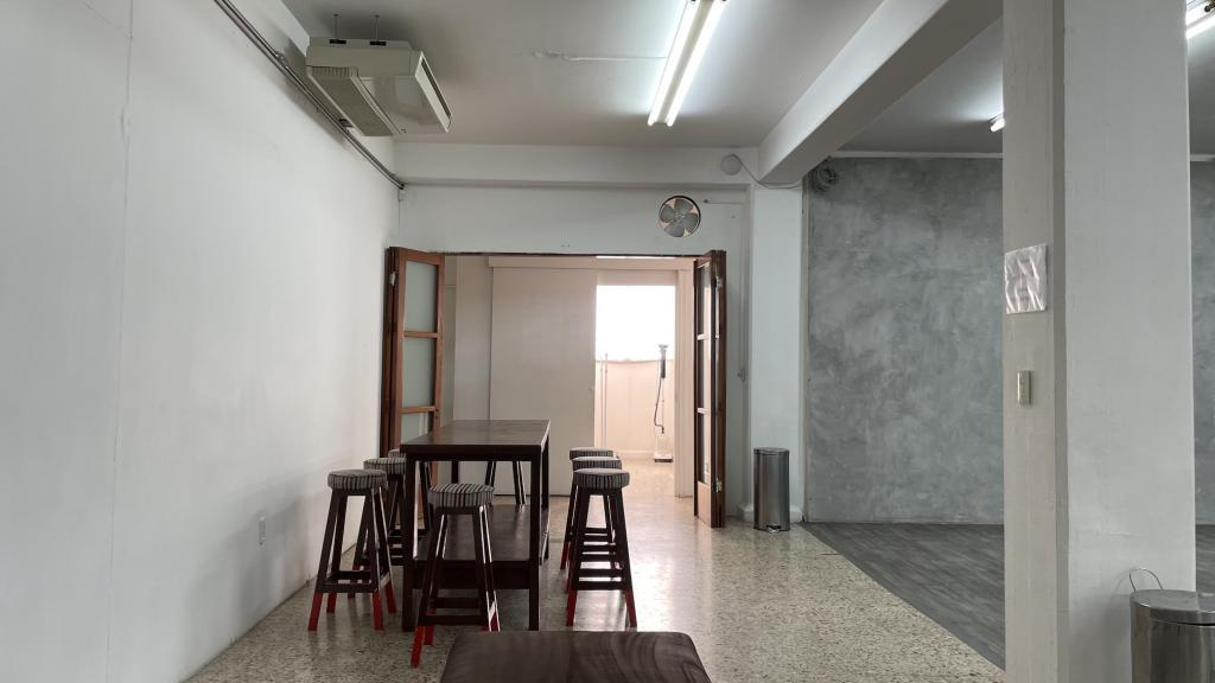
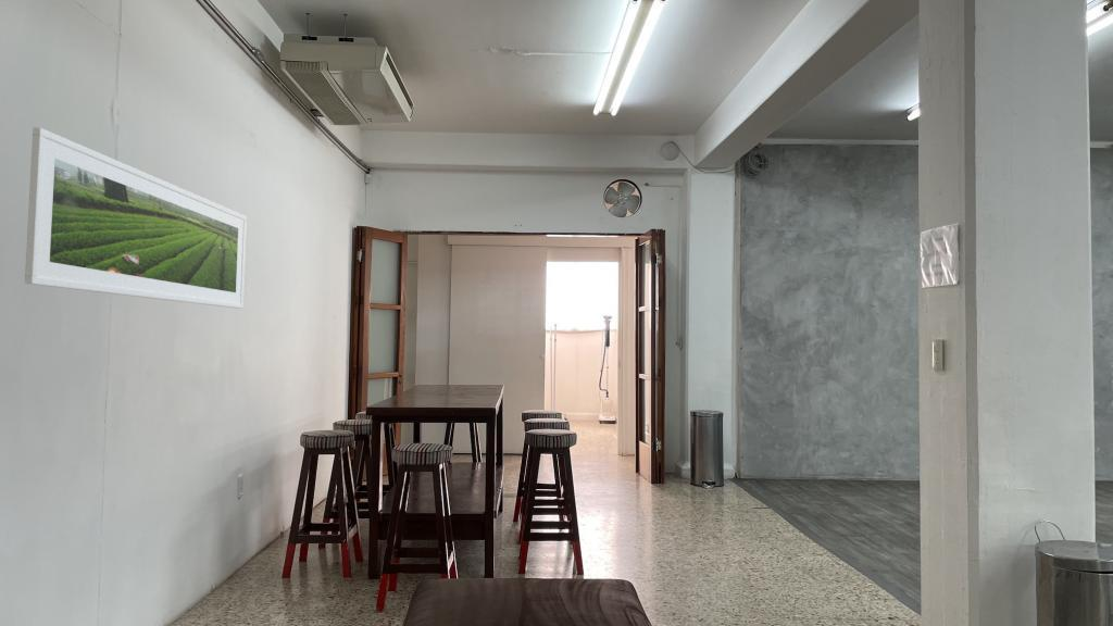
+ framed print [24,126,248,310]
